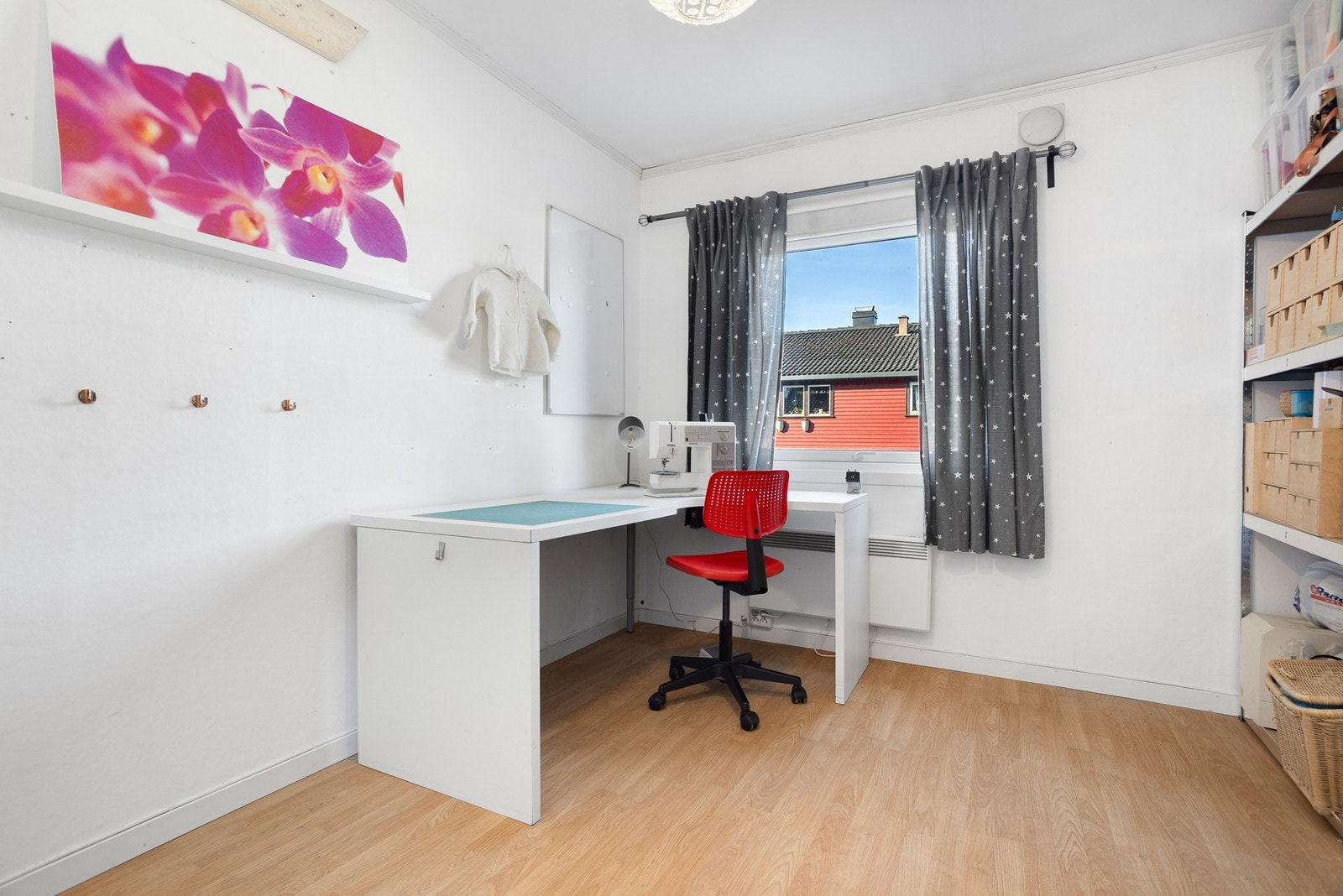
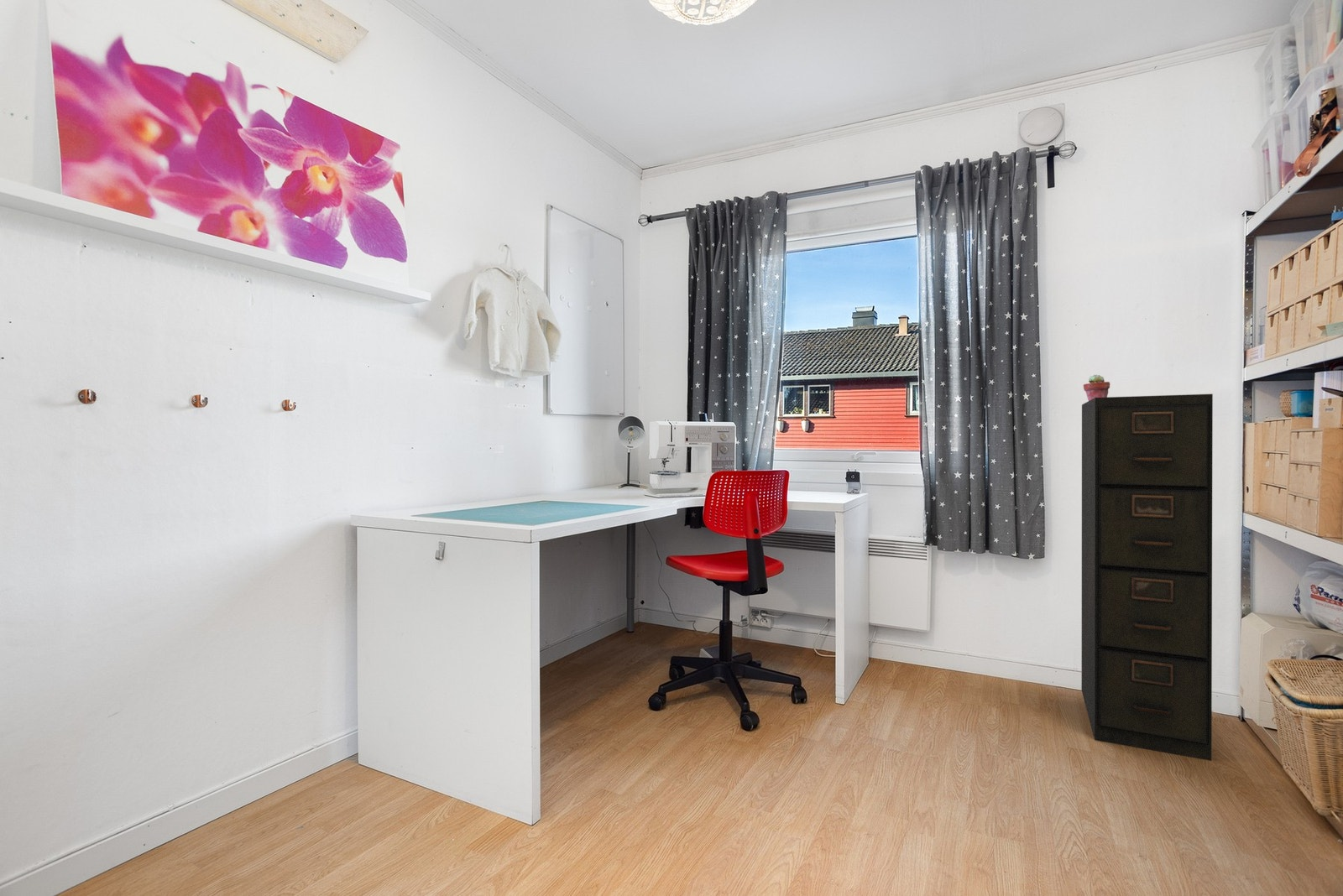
+ potted succulent [1083,374,1111,401]
+ filing cabinet [1080,393,1214,762]
